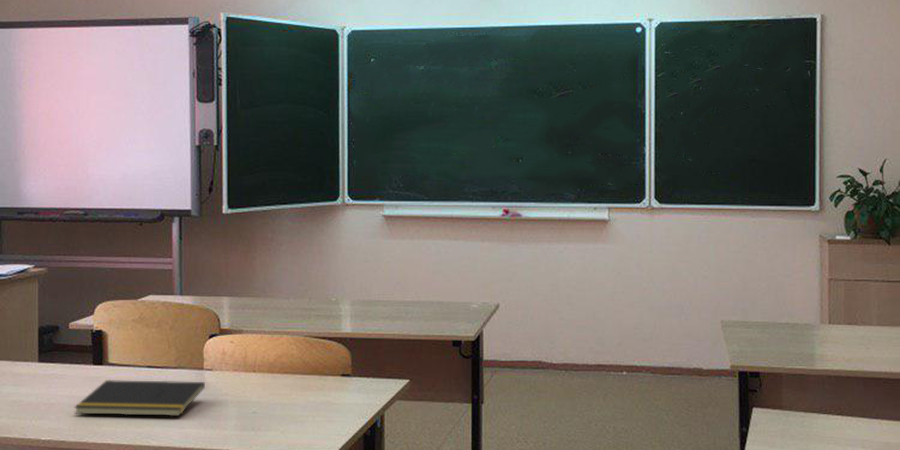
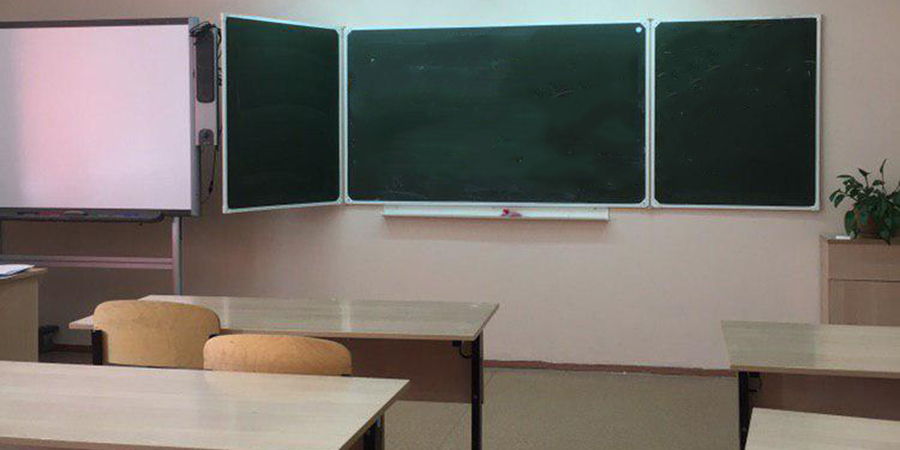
- notepad [73,379,206,417]
